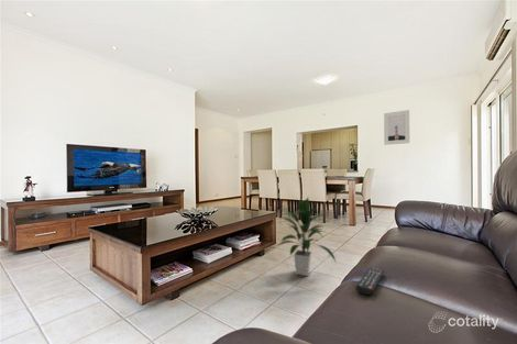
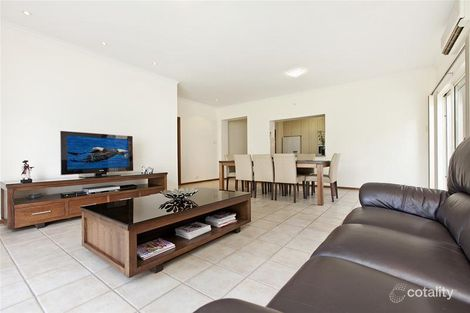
- remote control [355,266,385,296]
- indoor plant [275,197,338,277]
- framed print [383,109,410,146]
